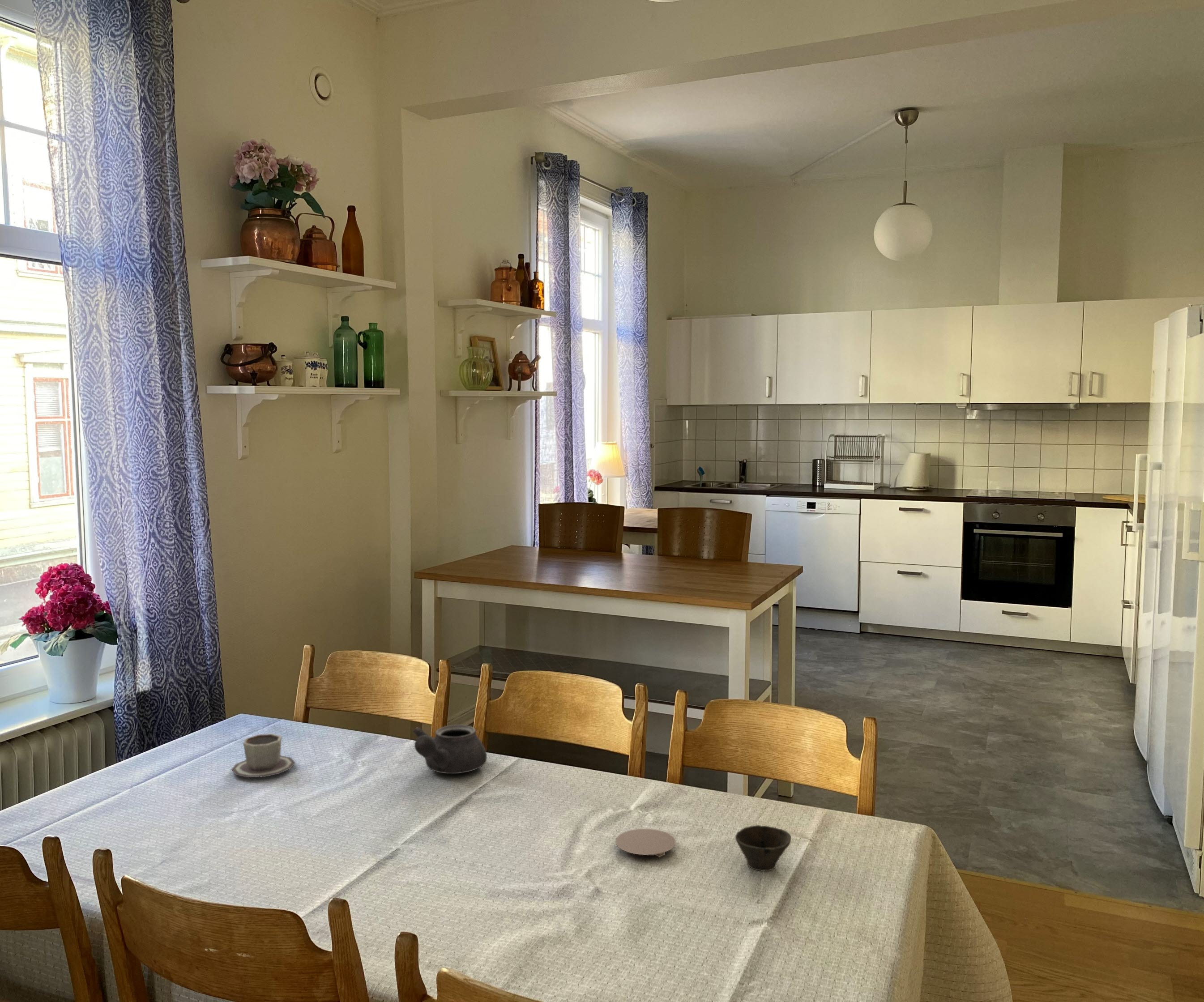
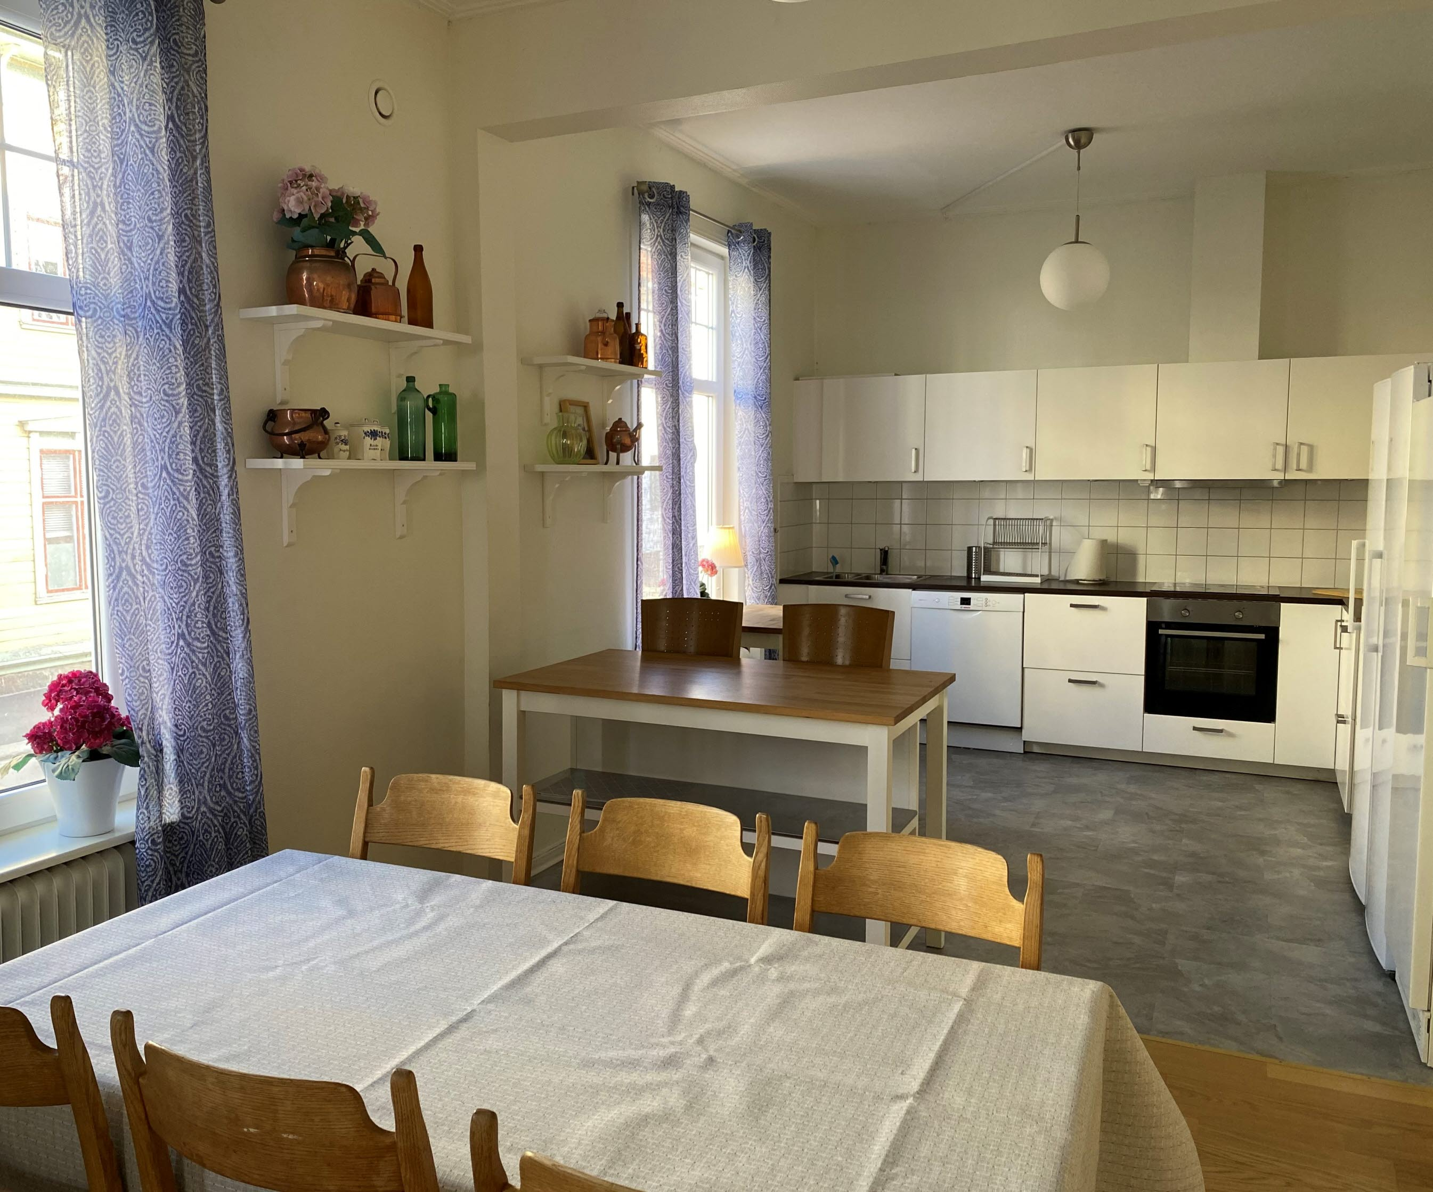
- cup [231,733,296,778]
- coaster [615,828,676,857]
- cup [735,825,792,871]
- teapot [412,724,487,774]
